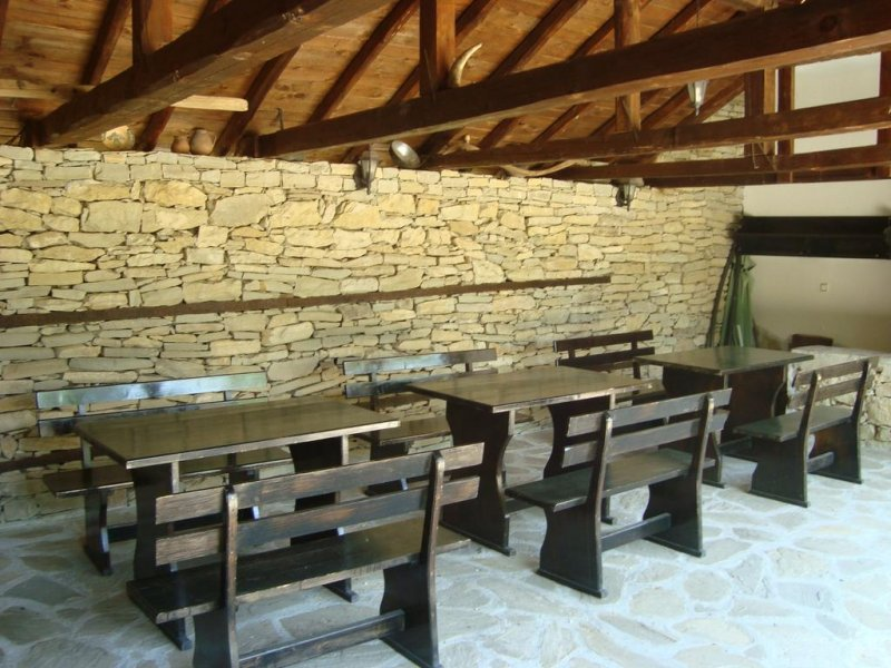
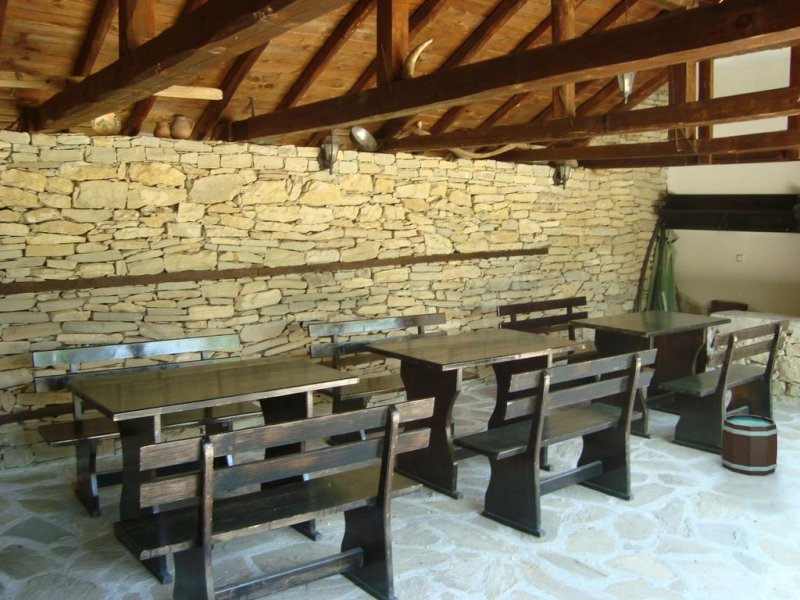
+ bucket [720,414,779,476]
